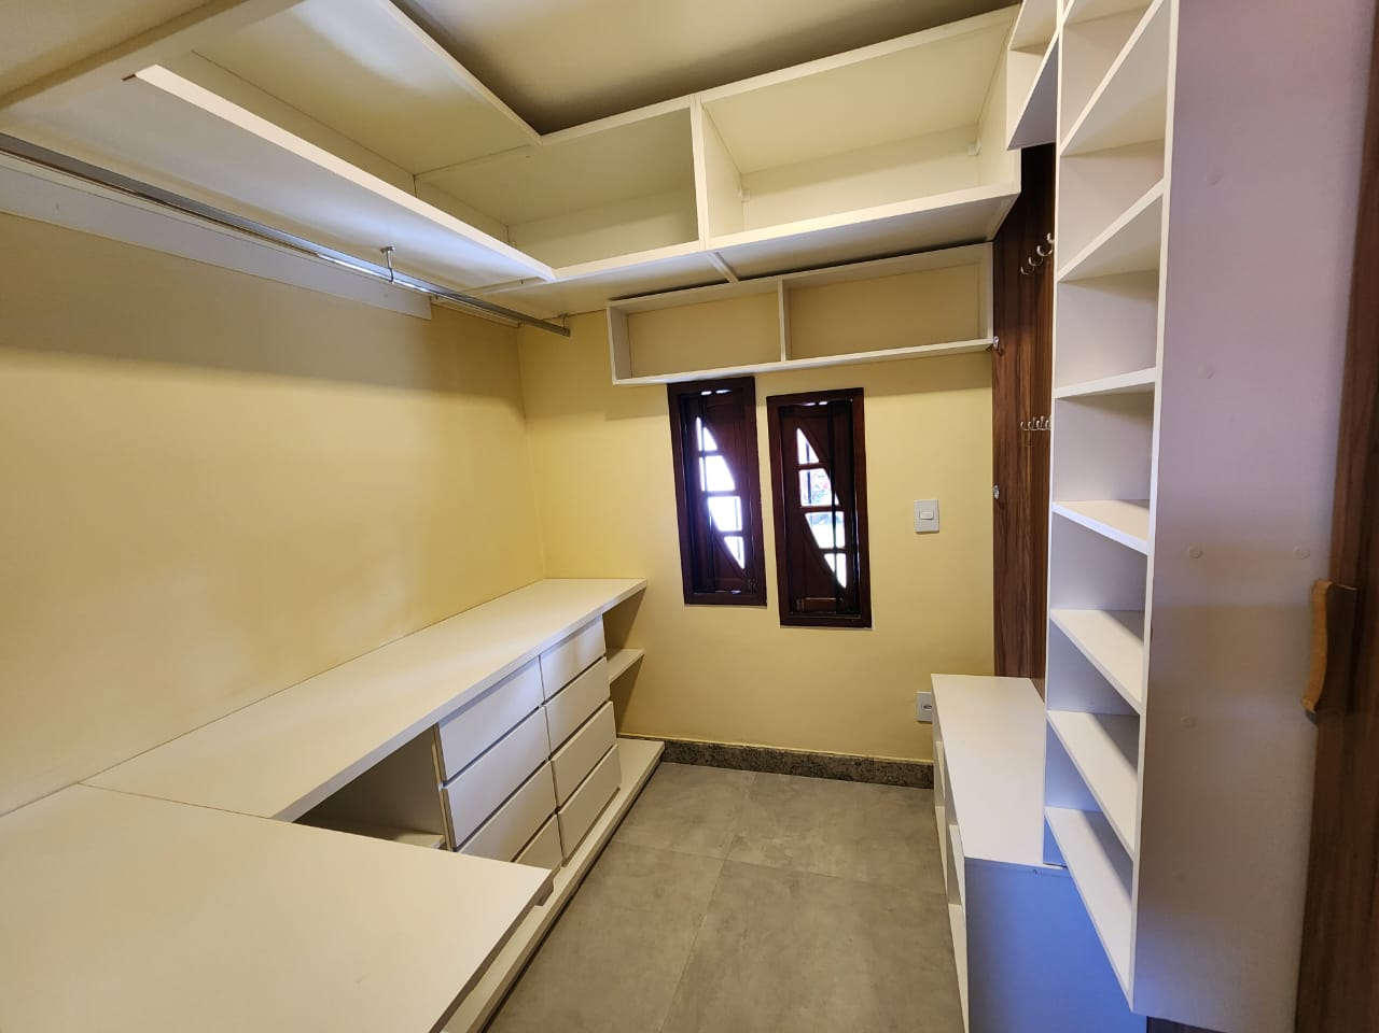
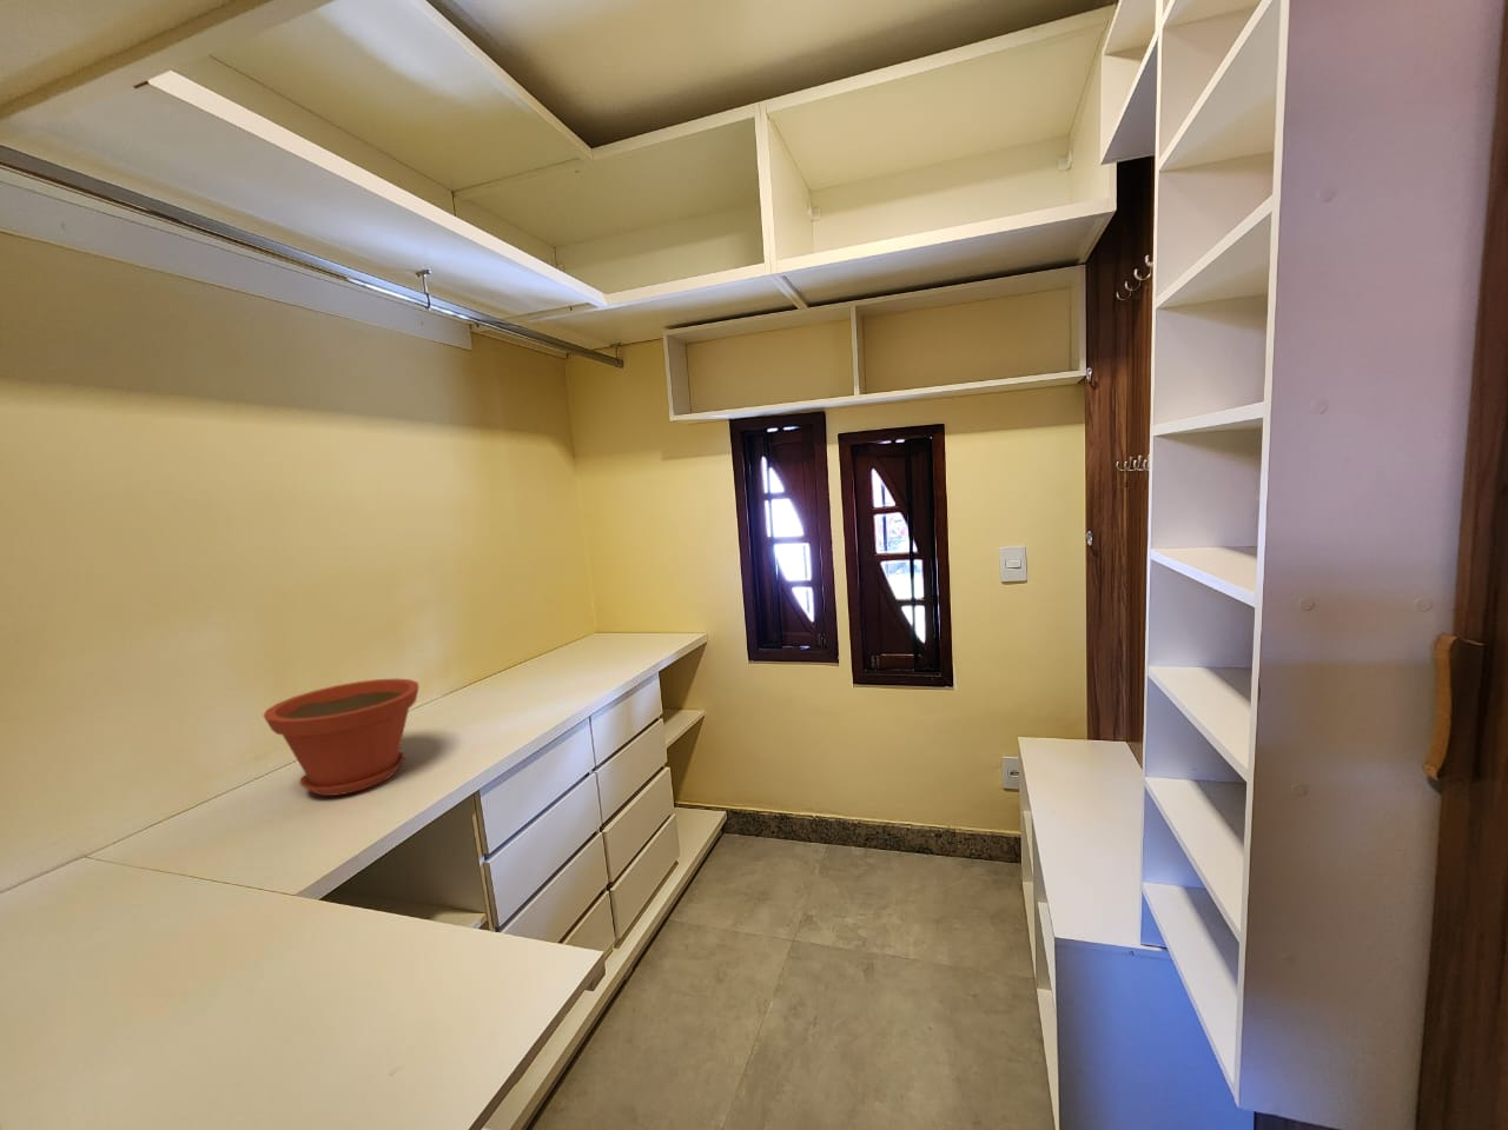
+ plant pot [262,678,420,796]
